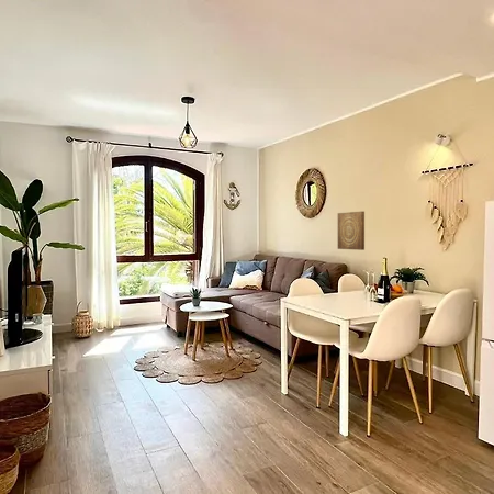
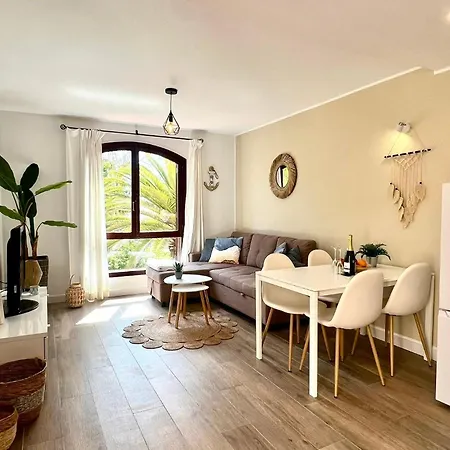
- wall art [337,211,366,251]
